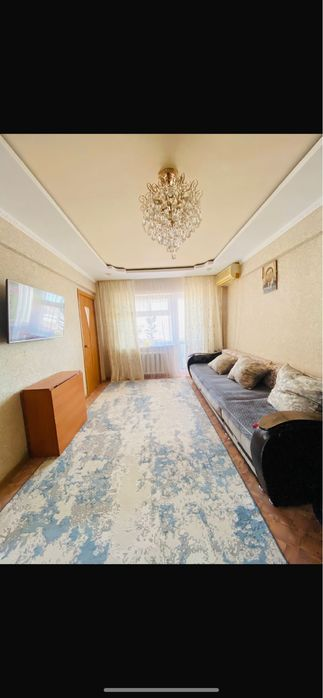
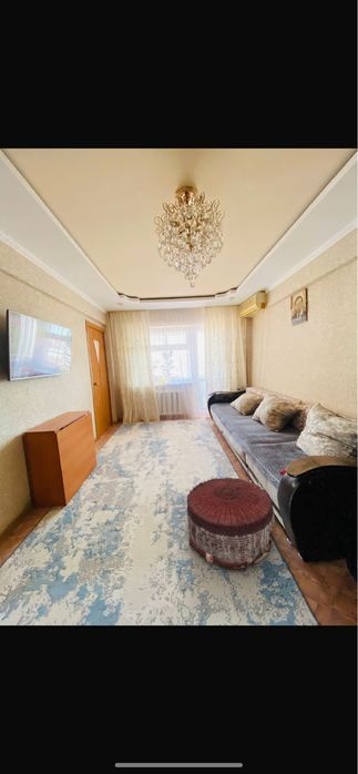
+ pouf [186,476,275,573]
